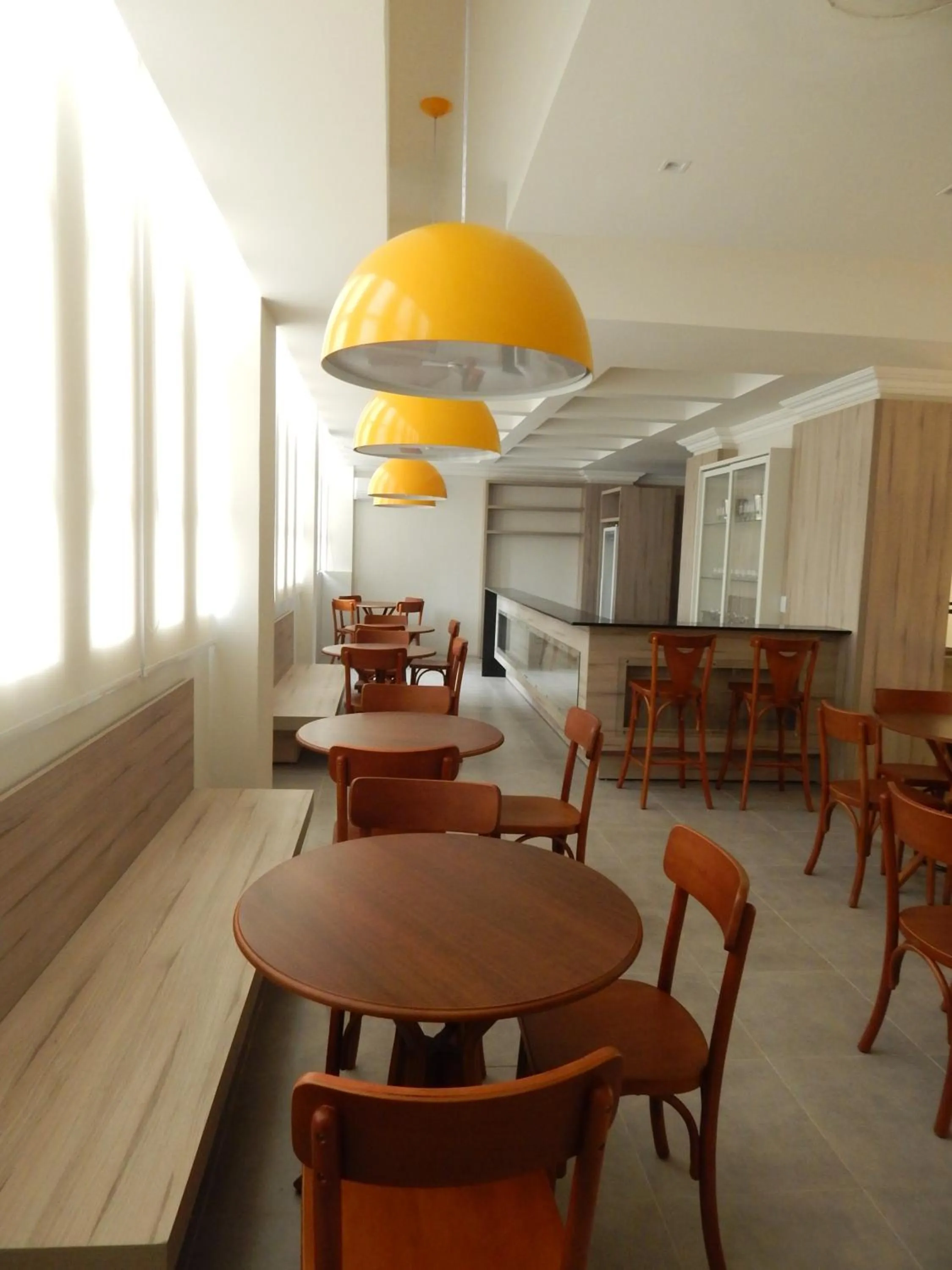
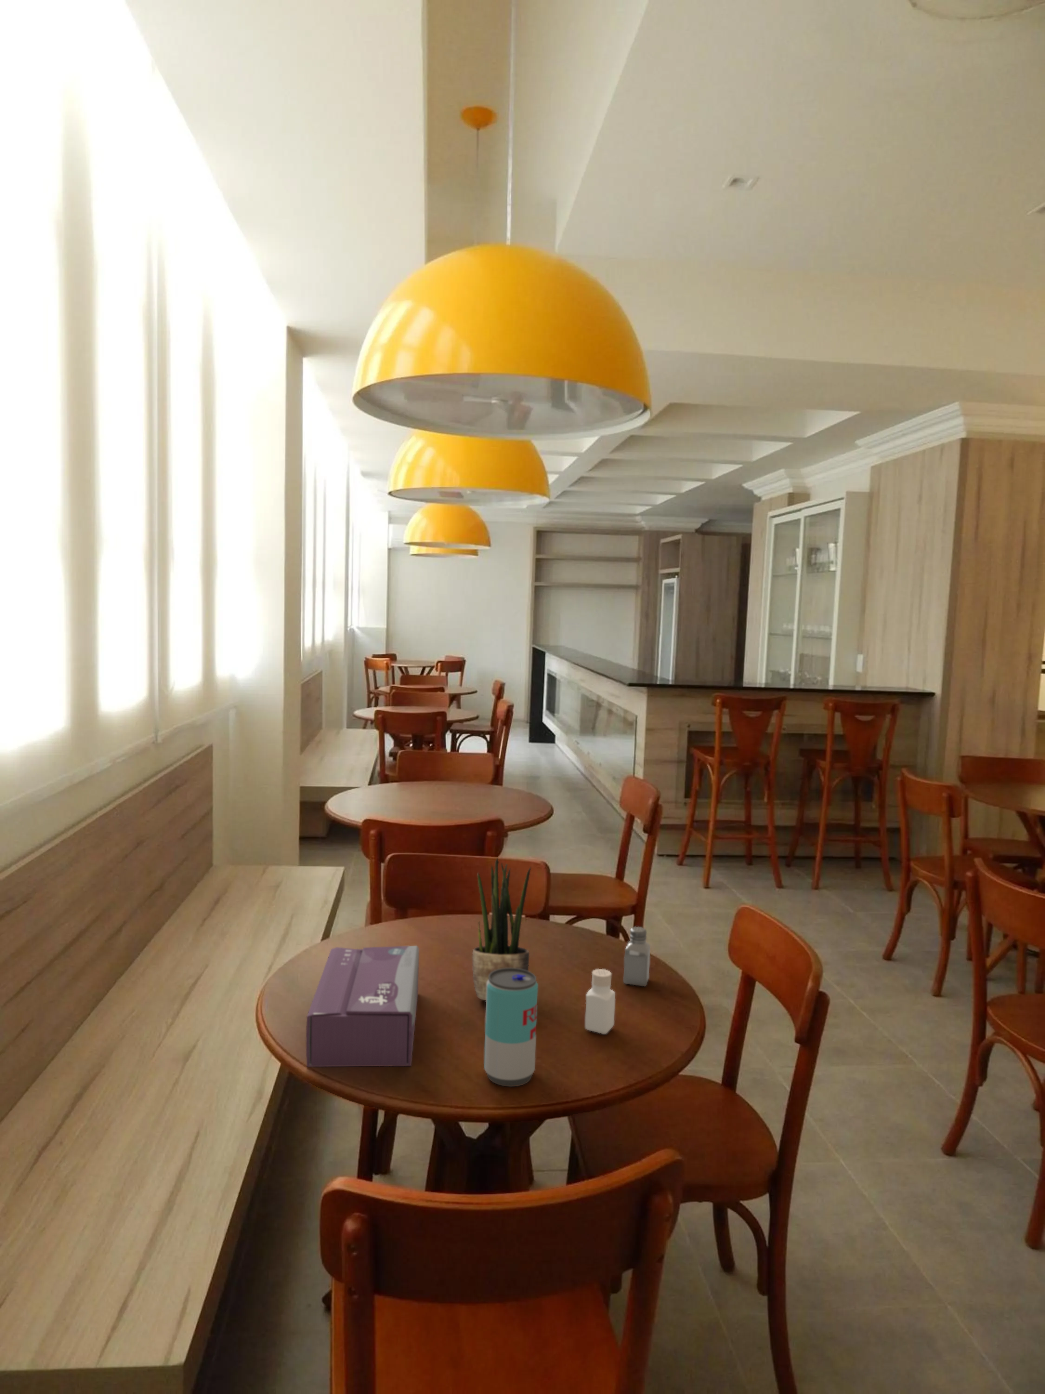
+ saltshaker [623,926,651,987]
+ potted plant [472,857,531,1001]
+ beverage can [483,968,538,1088]
+ tissue box [305,945,419,1067]
+ pepper shaker [585,968,616,1034]
